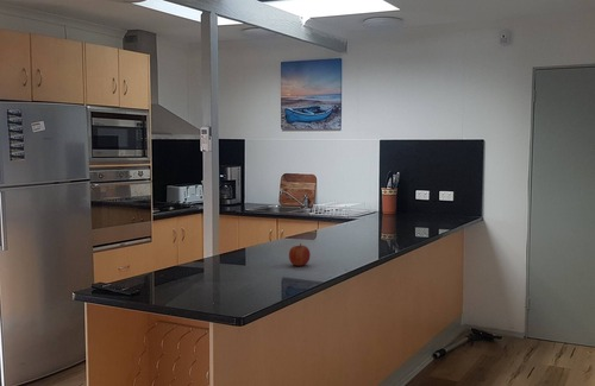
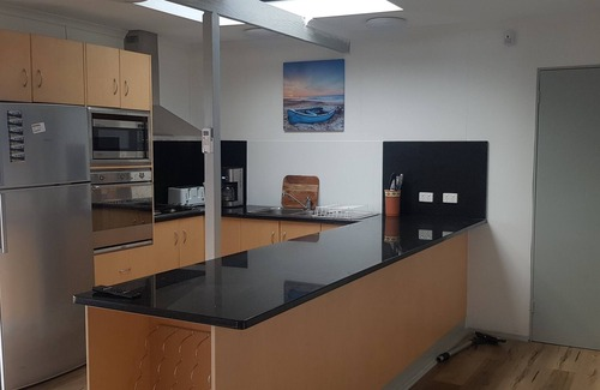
- fruit [288,242,312,267]
